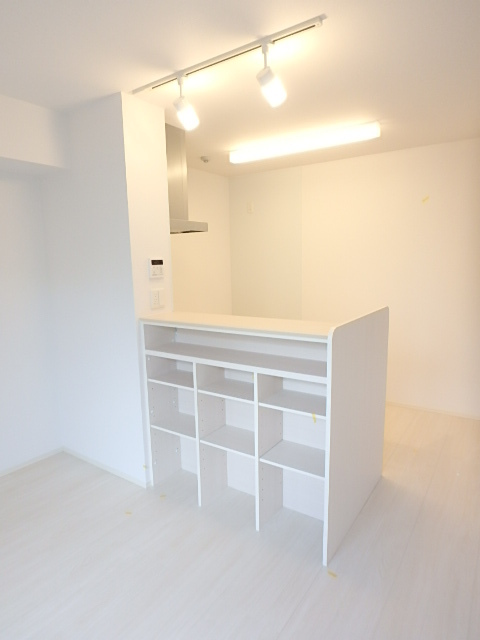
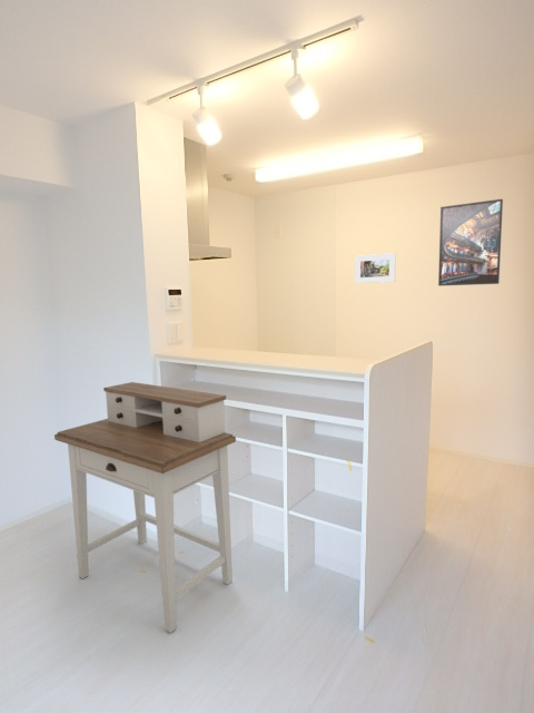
+ desk [53,381,237,634]
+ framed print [354,252,397,284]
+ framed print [437,198,504,287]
